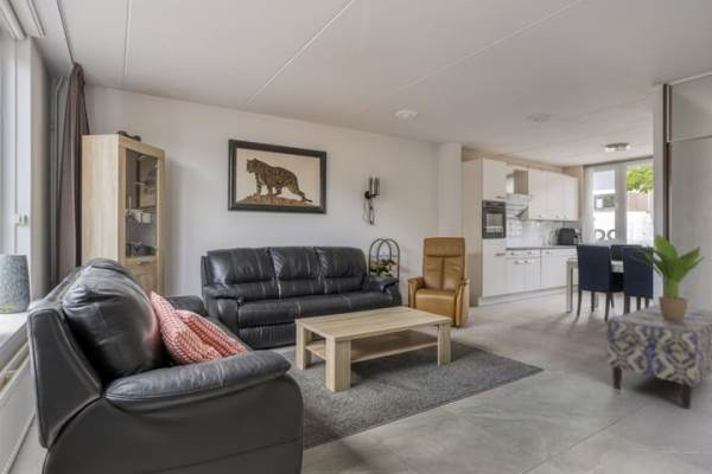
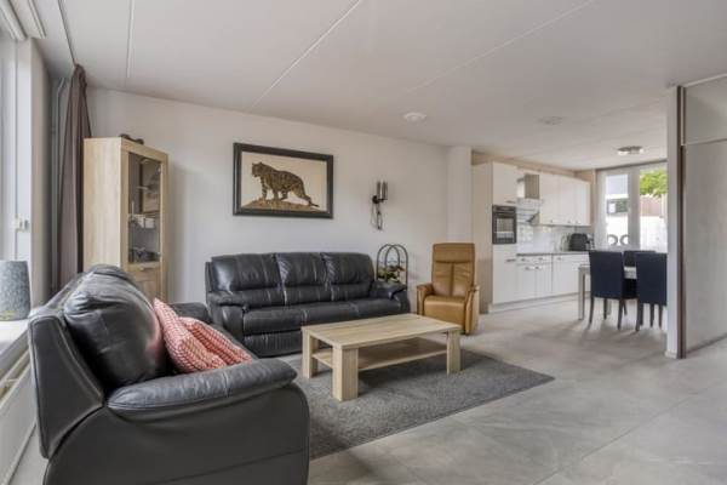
- potted plant [630,232,706,321]
- bench [605,303,712,410]
